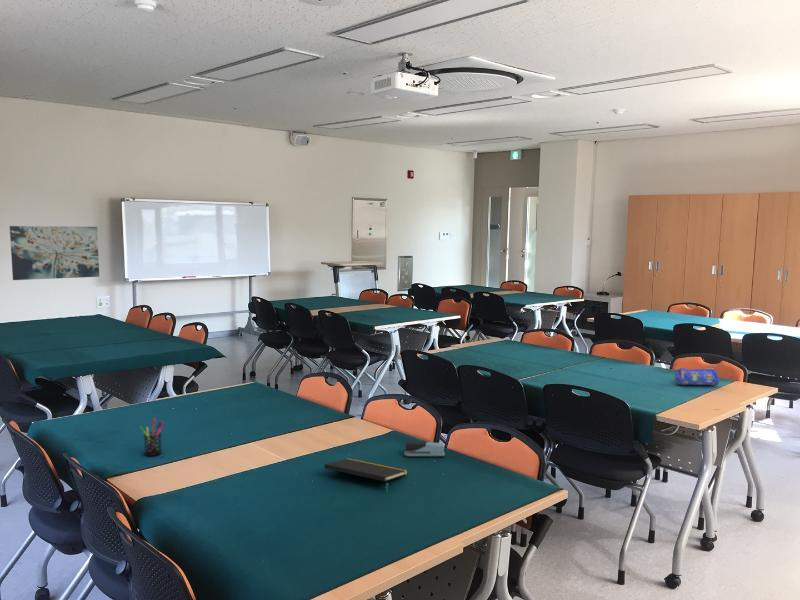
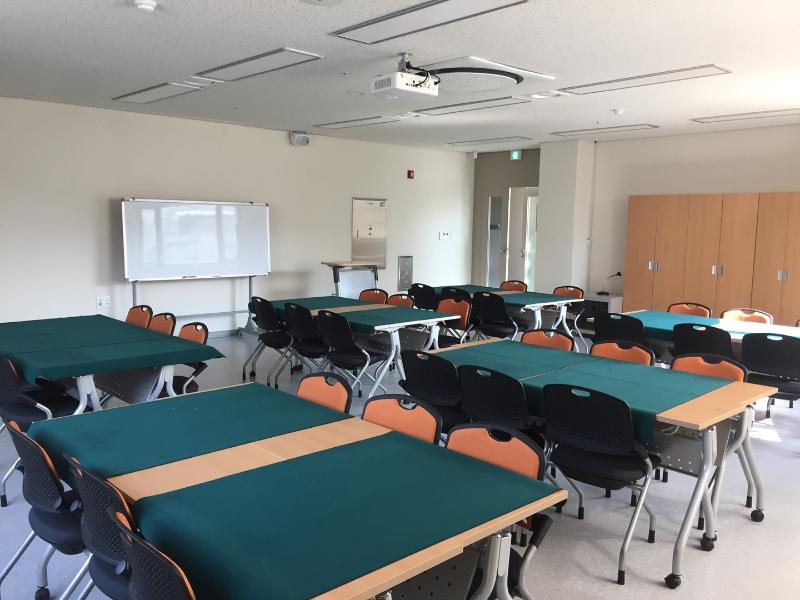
- stapler [403,440,446,458]
- pencil case [674,367,720,387]
- wall art [9,225,100,281]
- pen holder [139,417,165,457]
- notepad [323,457,409,482]
